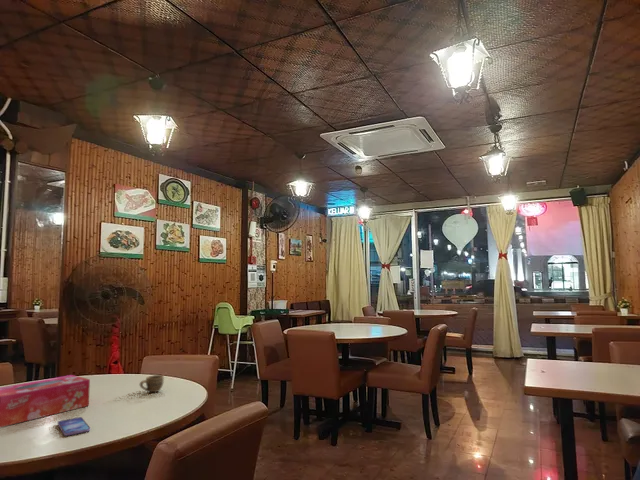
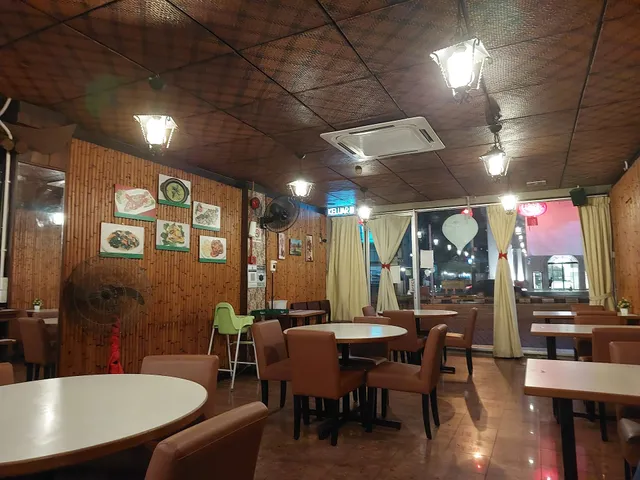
- tissue box [0,374,91,428]
- smartphone [57,416,91,437]
- cup [139,374,165,393]
